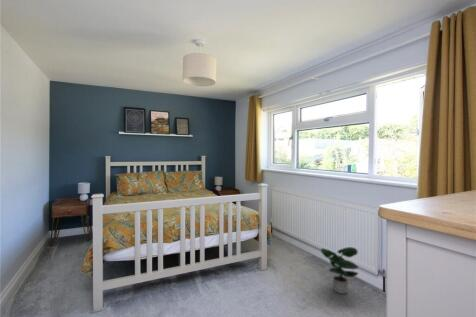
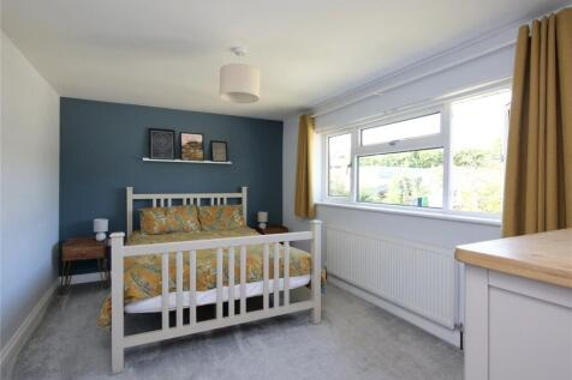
- potted plant [320,246,360,295]
